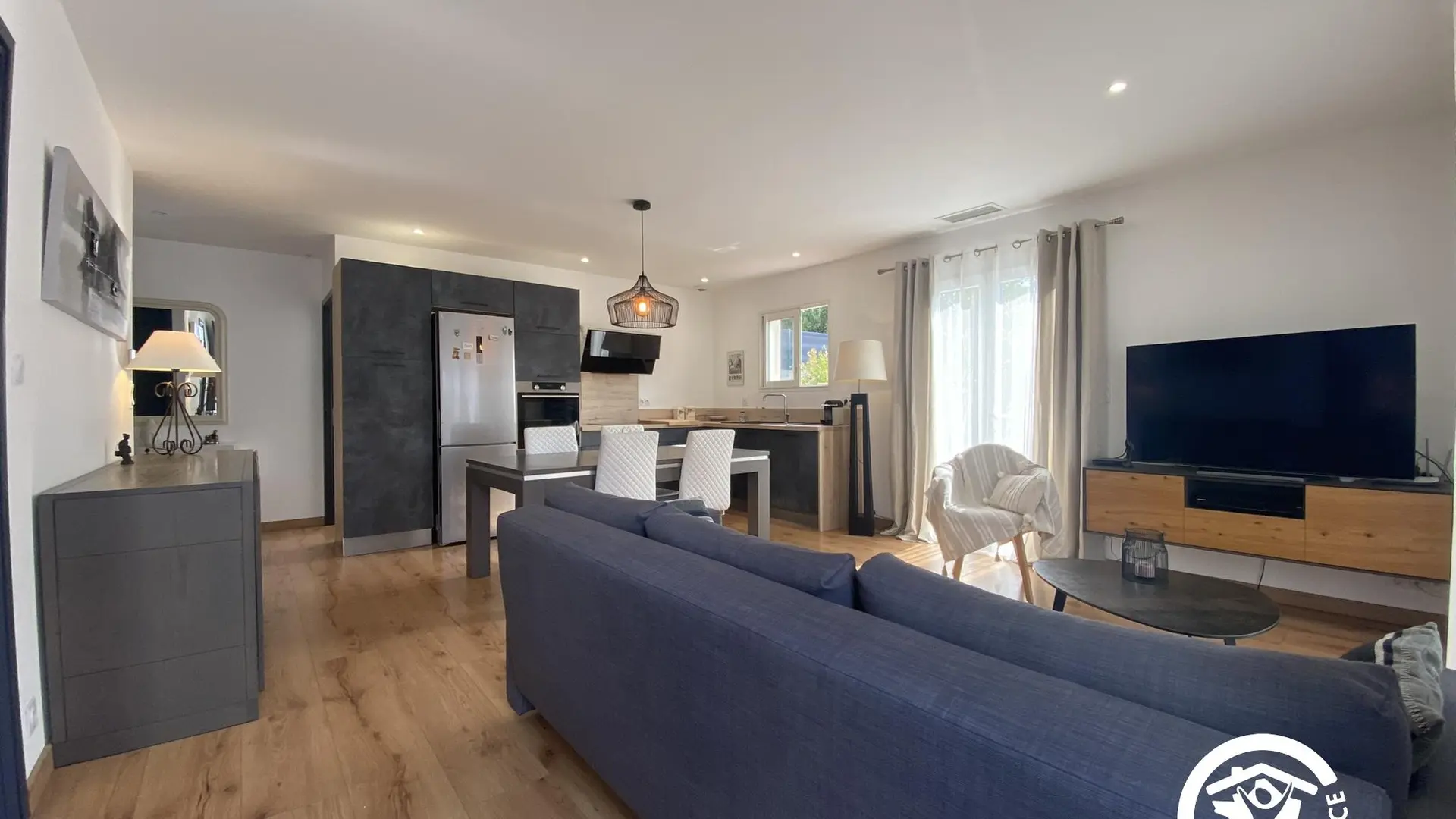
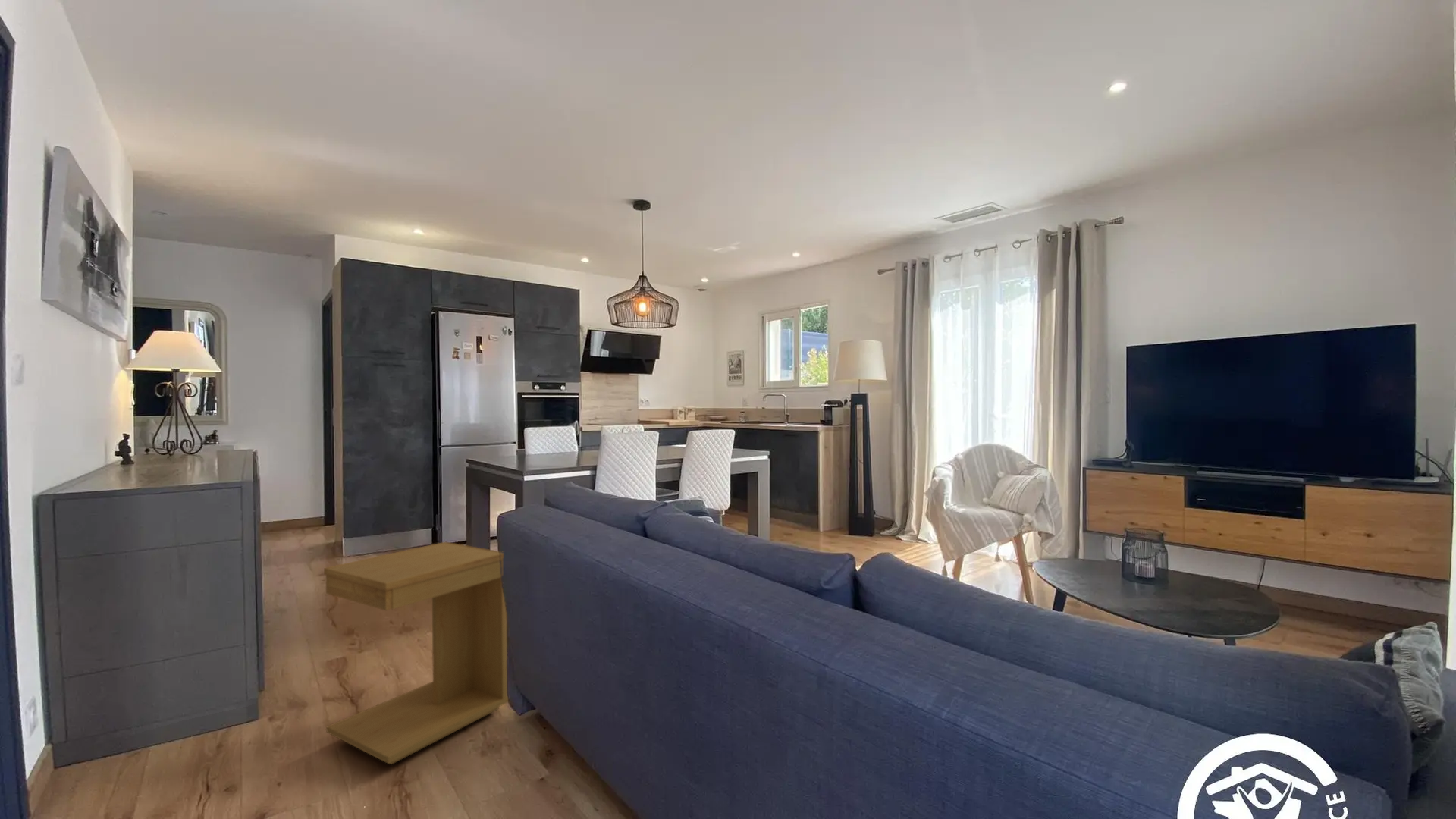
+ side table [323,541,509,765]
